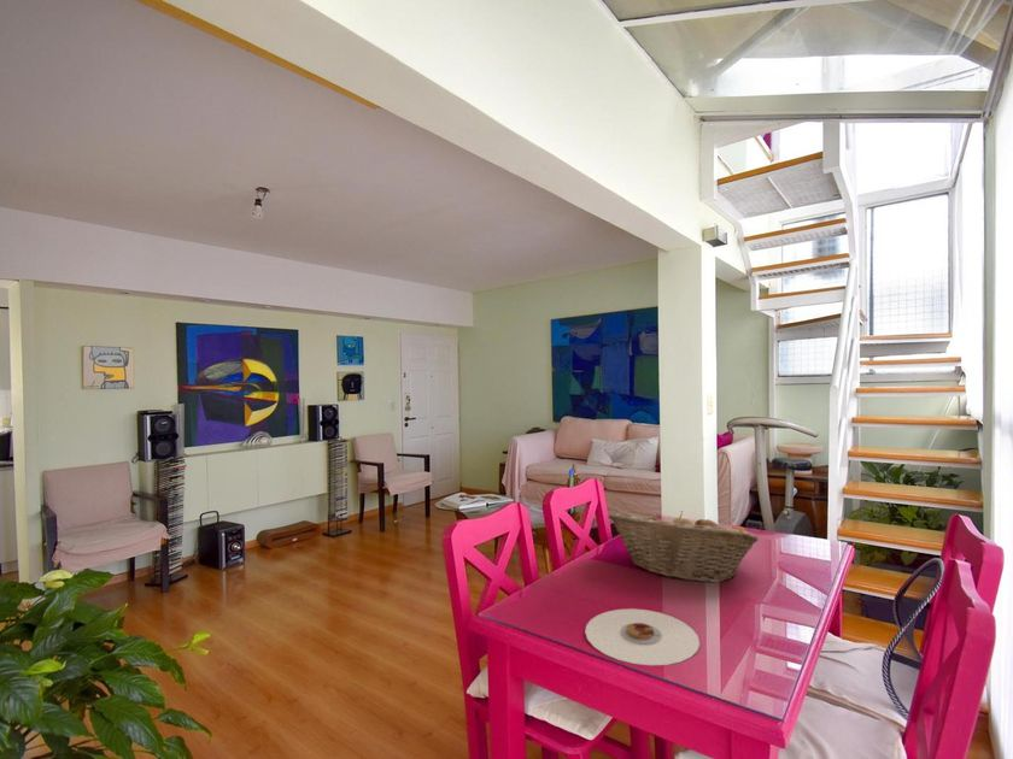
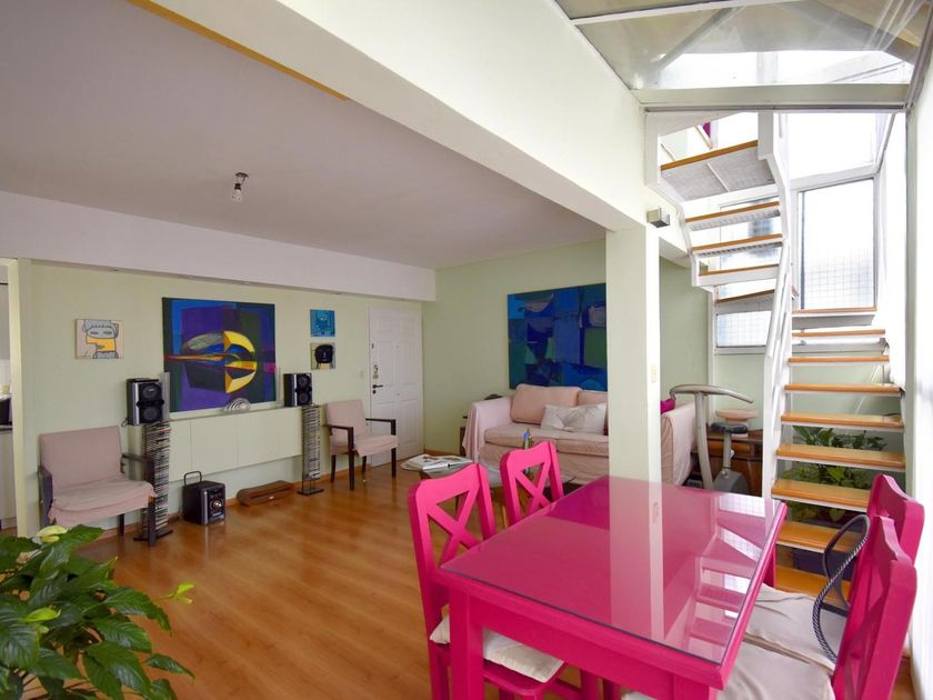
- fruit basket [607,510,760,583]
- plate [584,607,701,666]
